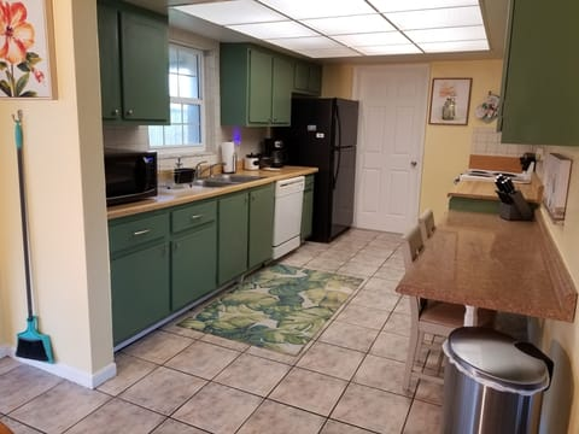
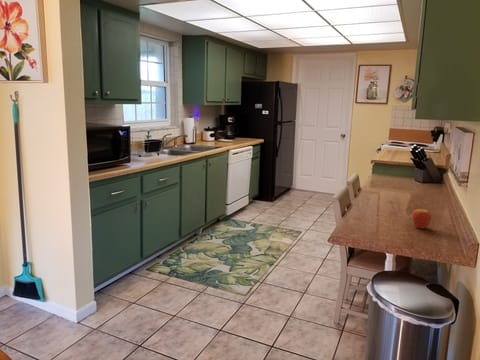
+ fruit [411,208,432,230]
